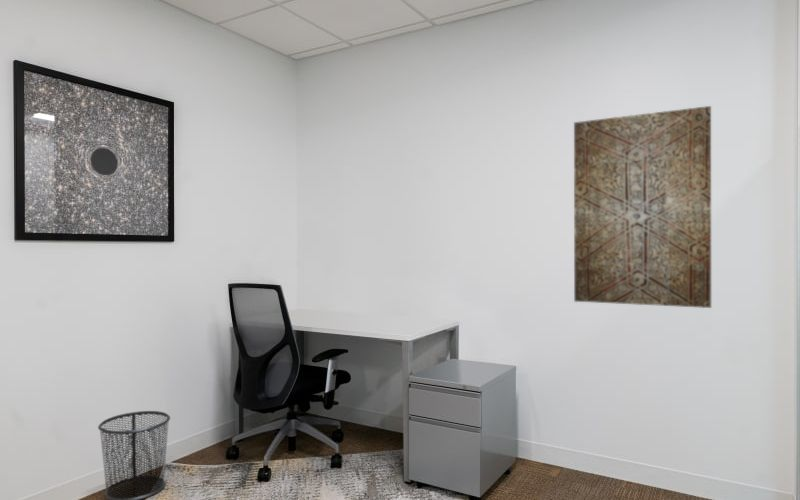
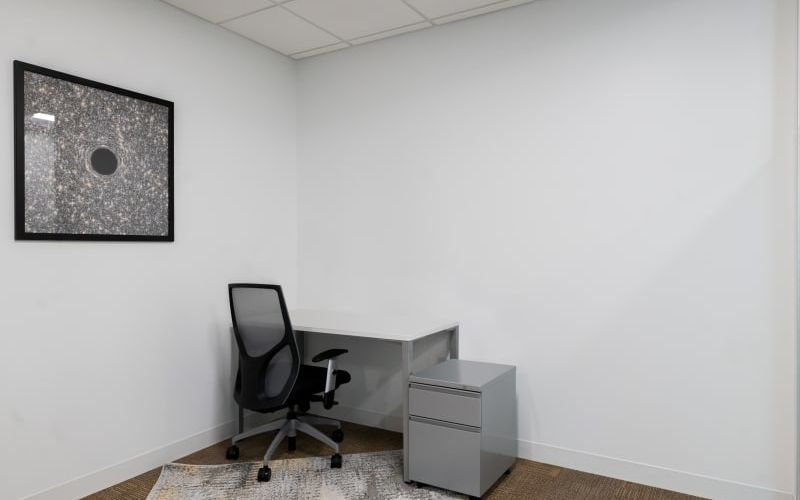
- waste bin [97,410,171,500]
- wall art [573,105,712,309]
